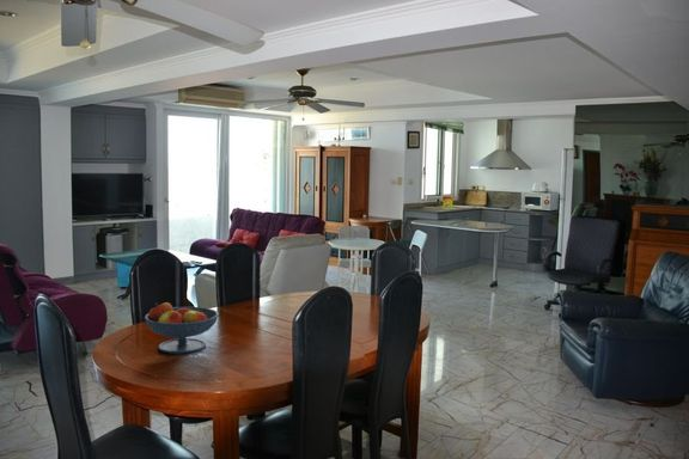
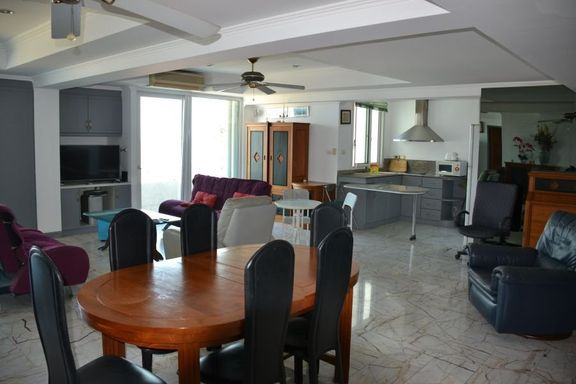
- fruit bowl [144,301,220,355]
